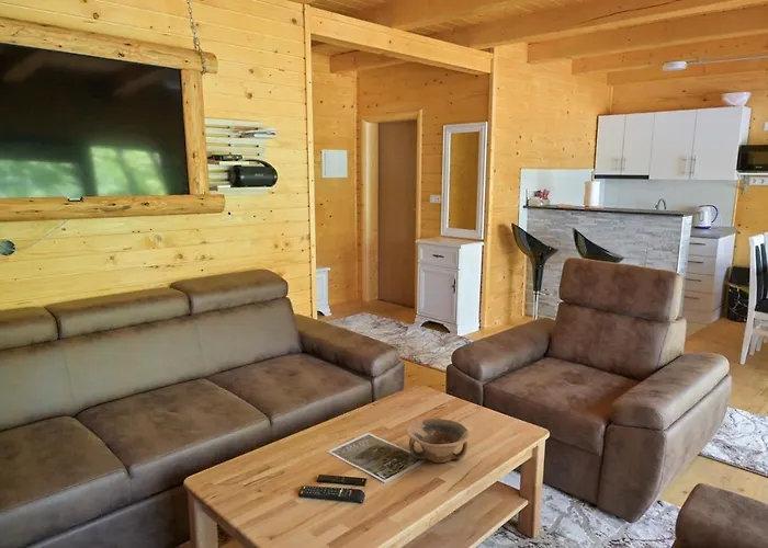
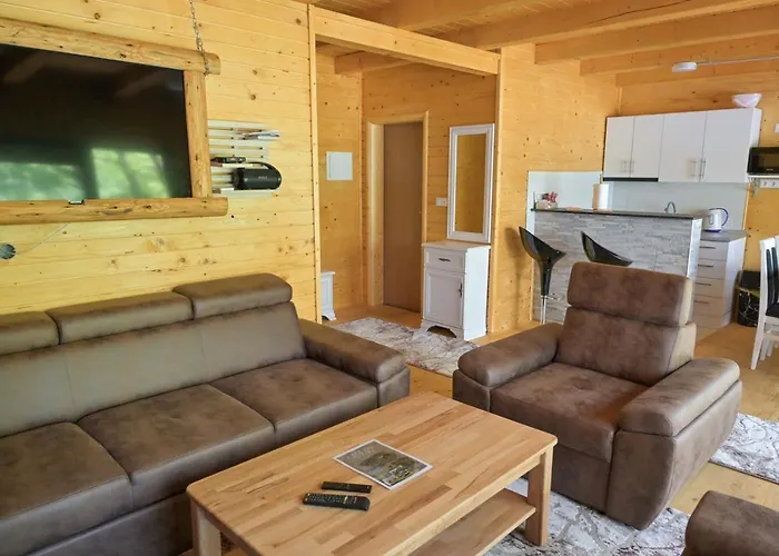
- bowl [405,418,471,464]
